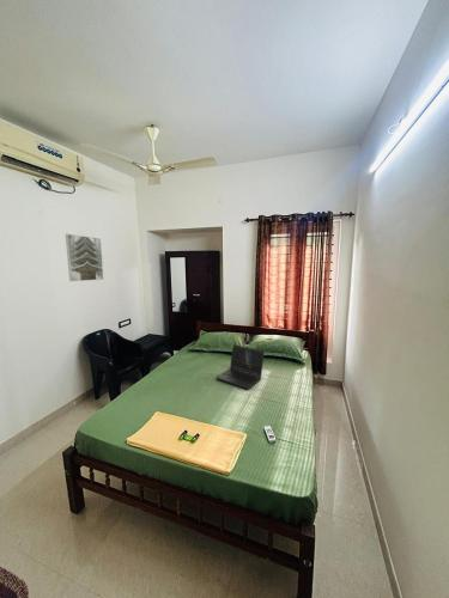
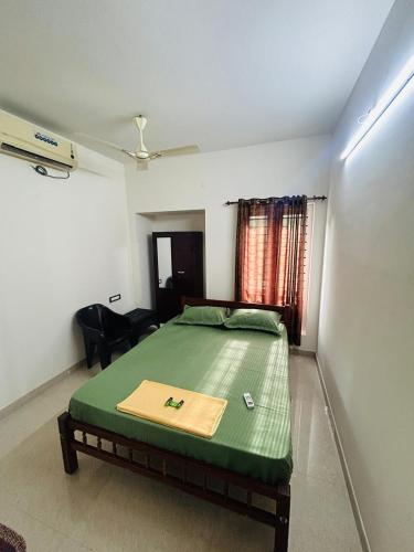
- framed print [65,233,104,282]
- laptop computer [216,343,266,390]
